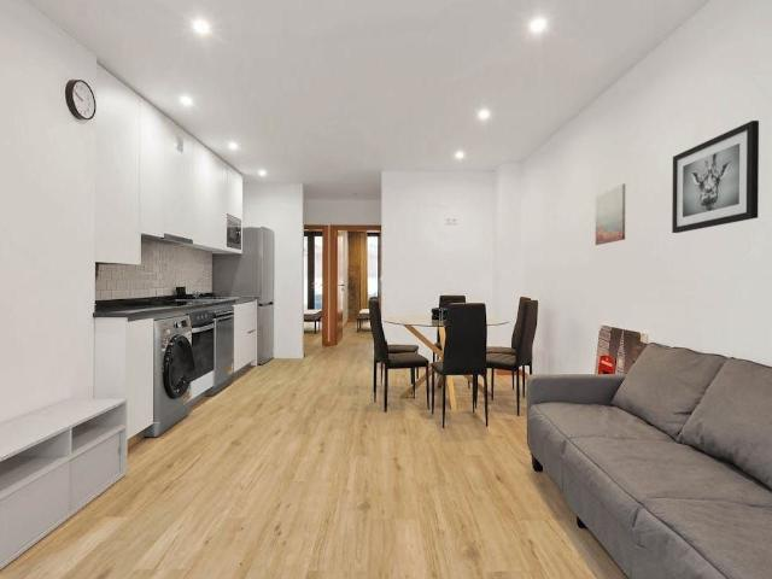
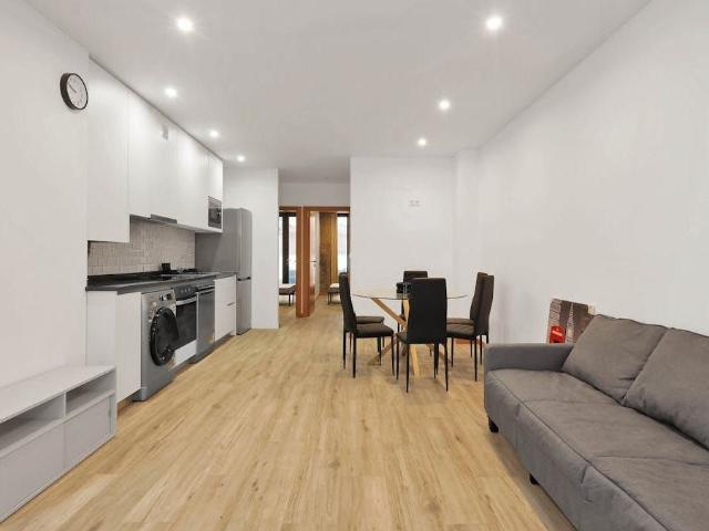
- wall art [671,119,760,234]
- wall art [595,182,626,246]
